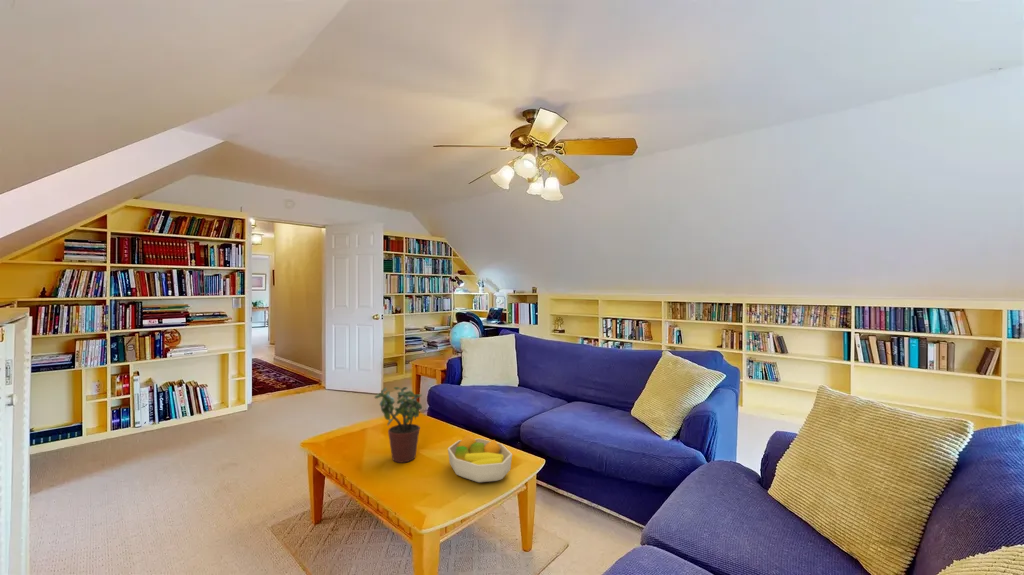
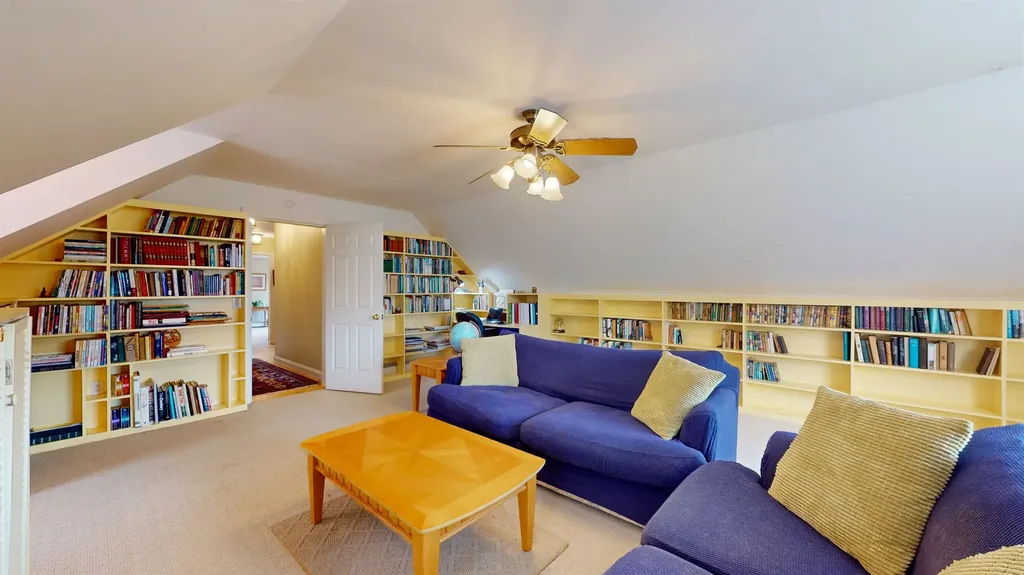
- potted plant [374,386,423,464]
- fruit bowl [447,434,513,484]
